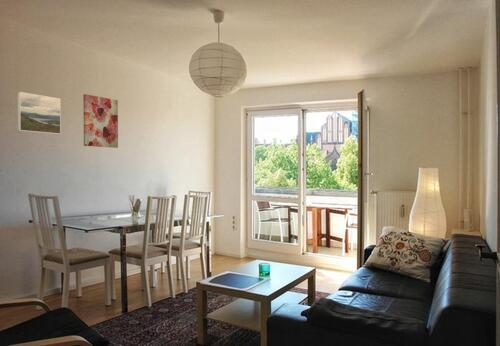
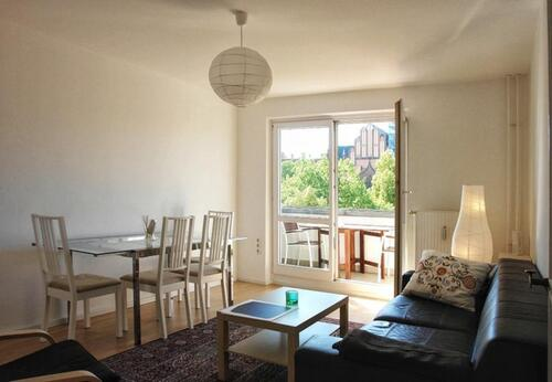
- wall art [82,93,119,149]
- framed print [17,91,62,135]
